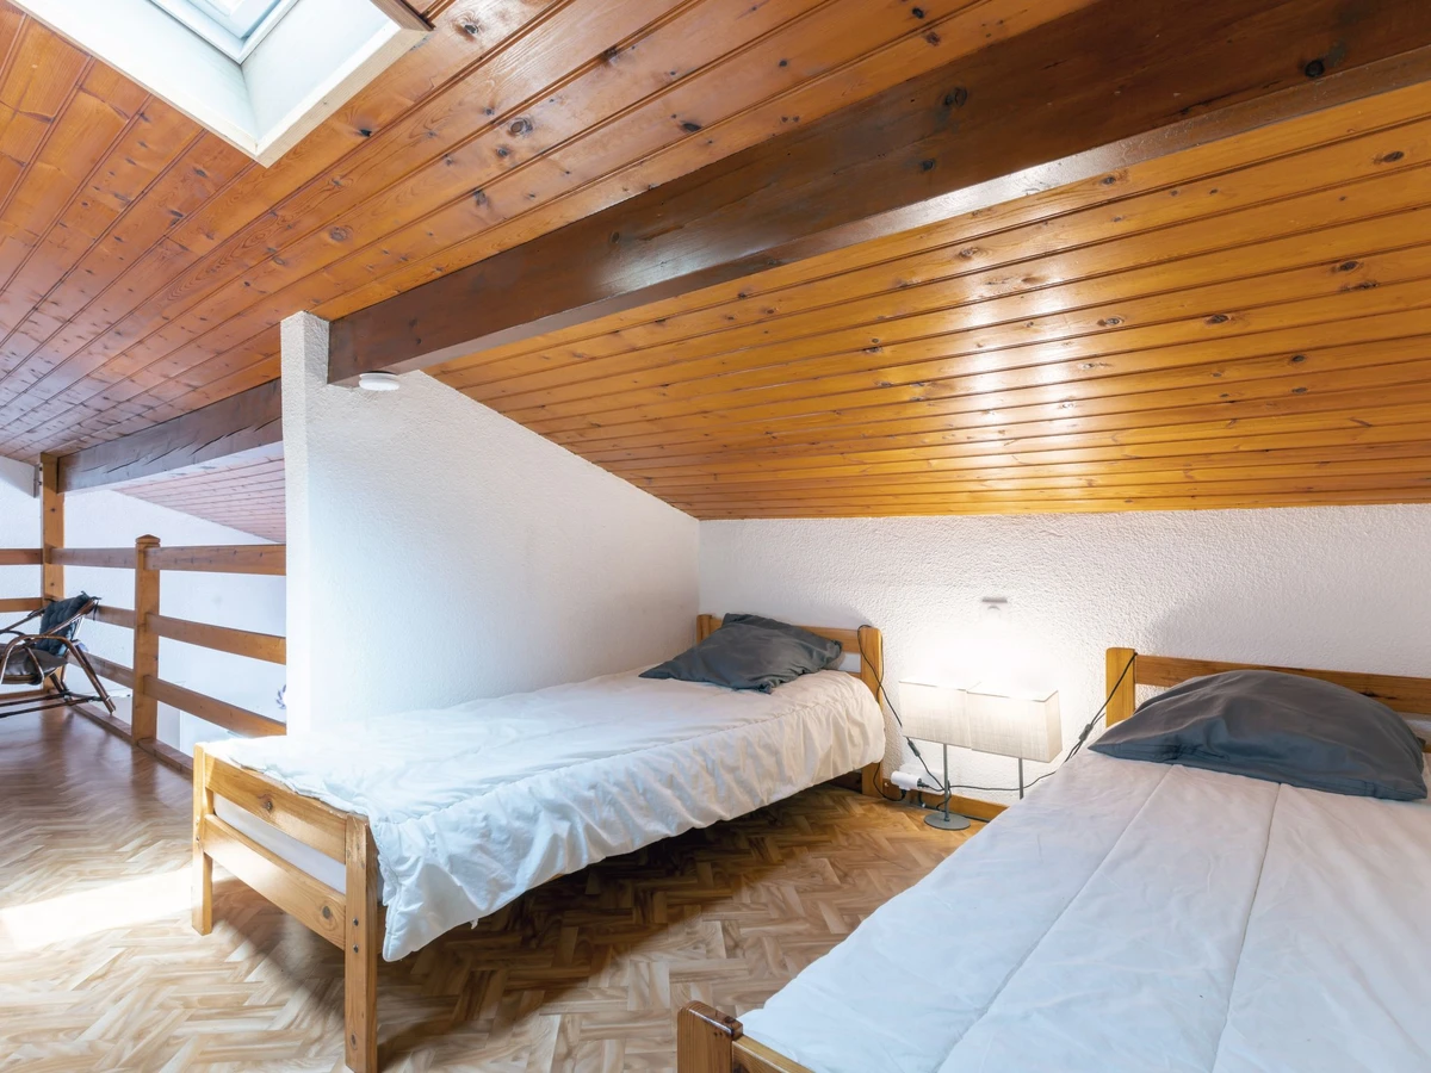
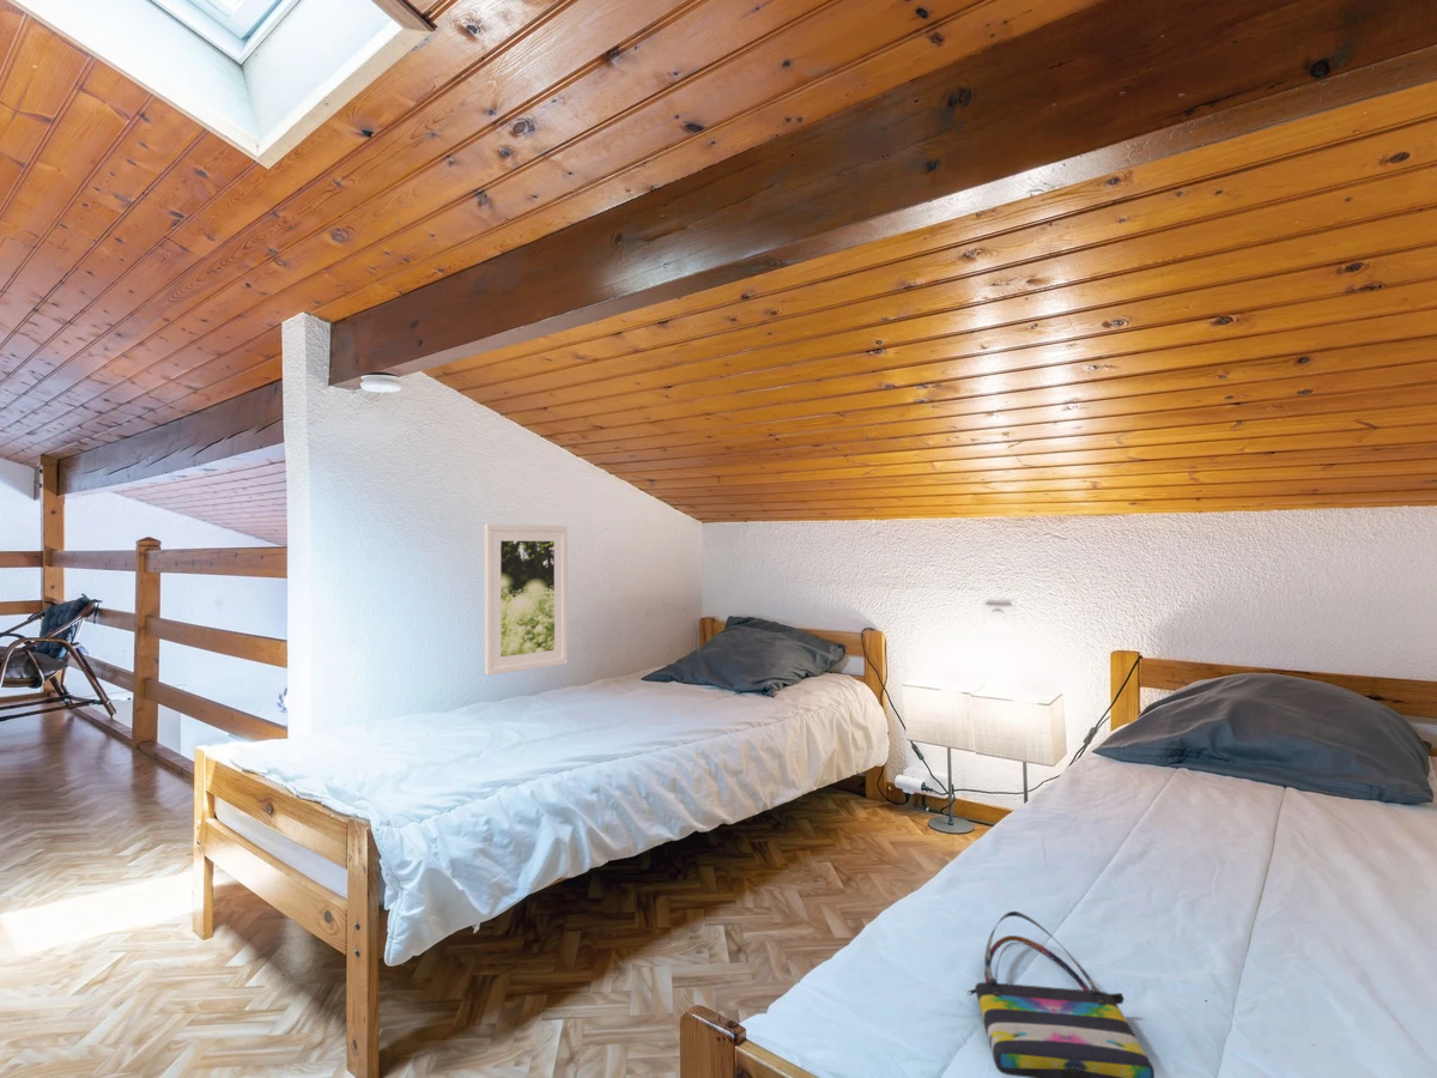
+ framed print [483,523,569,677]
+ tote bag [966,910,1156,1078]
